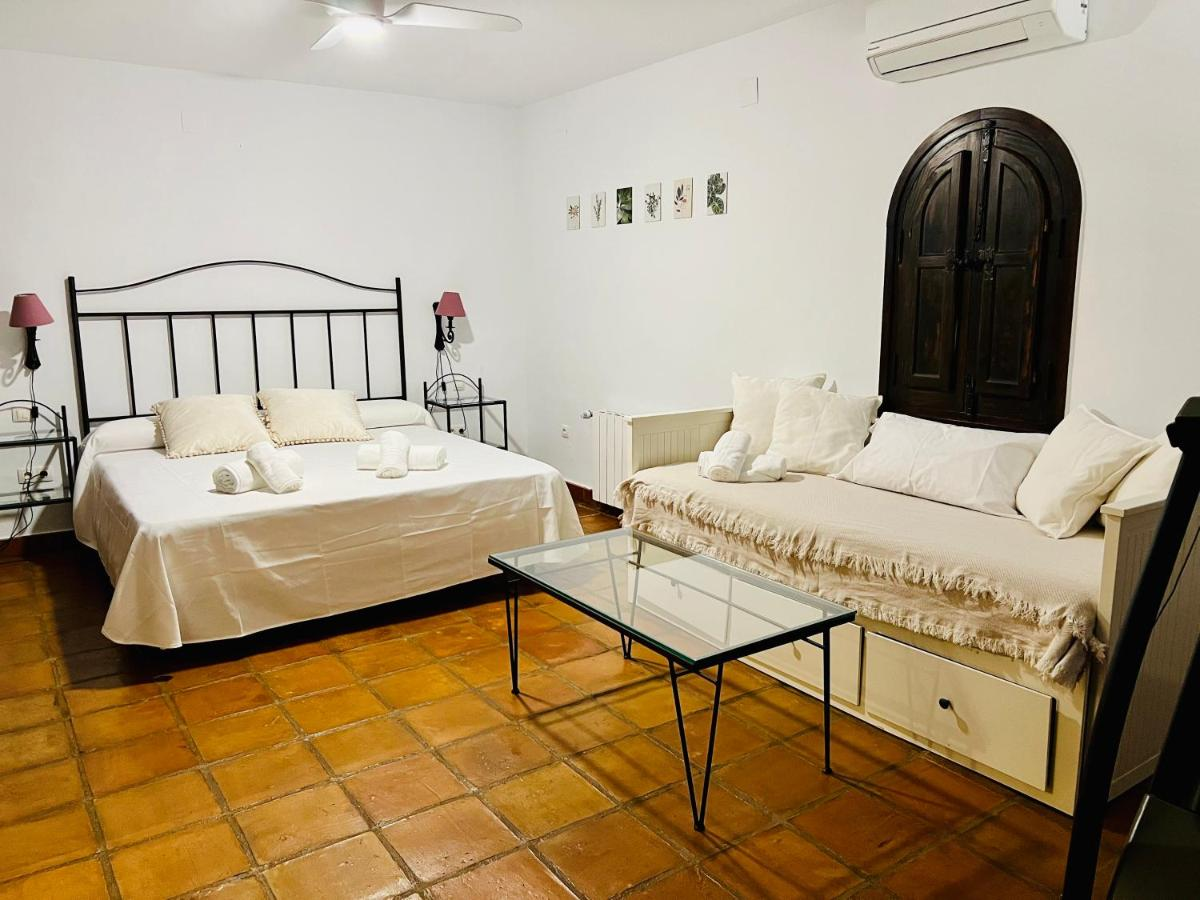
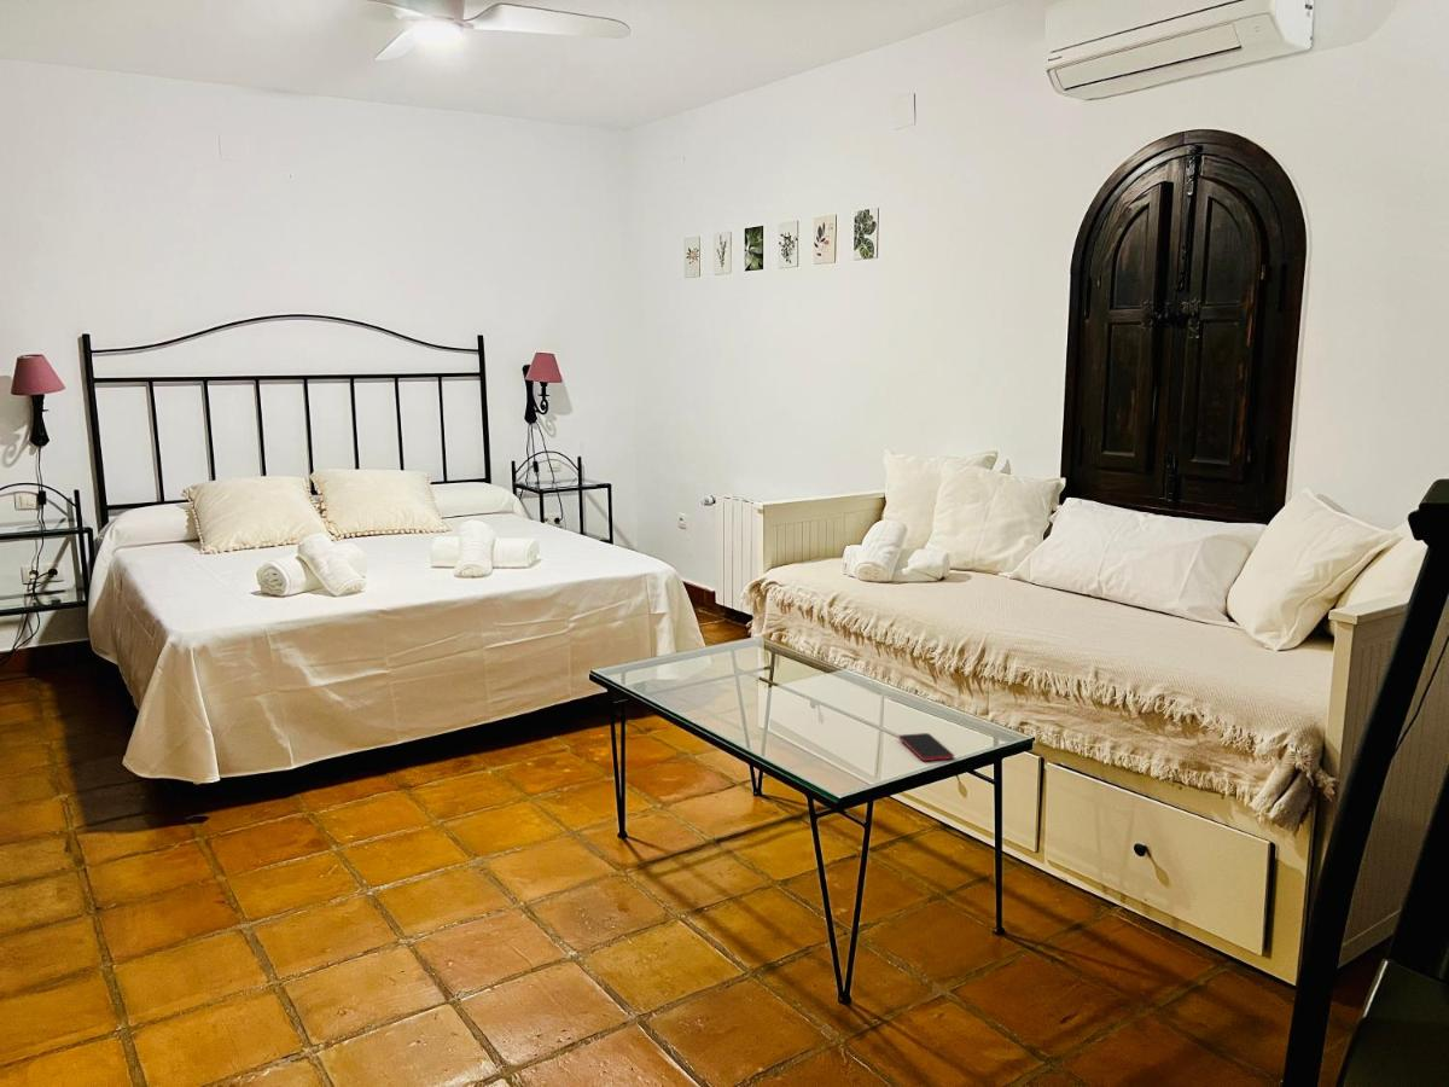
+ smartphone [897,732,955,762]
